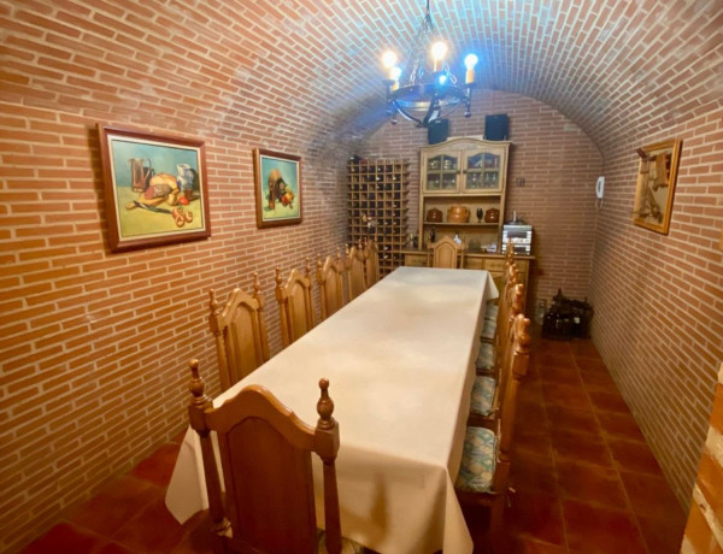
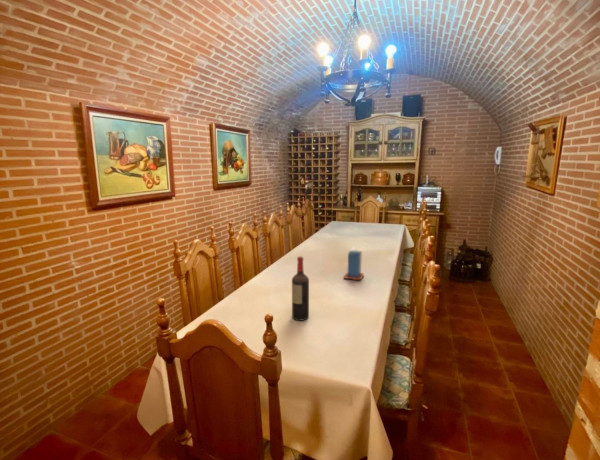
+ wine bottle [291,256,310,322]
+ candle [342,245,365,281]
